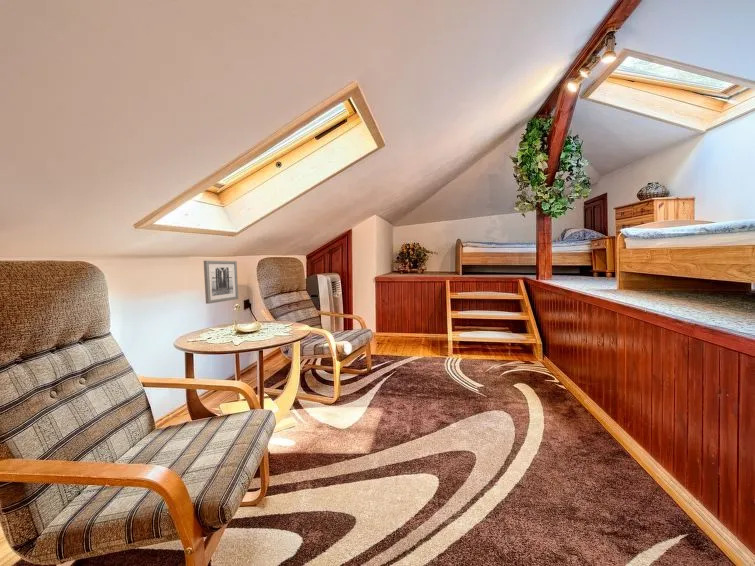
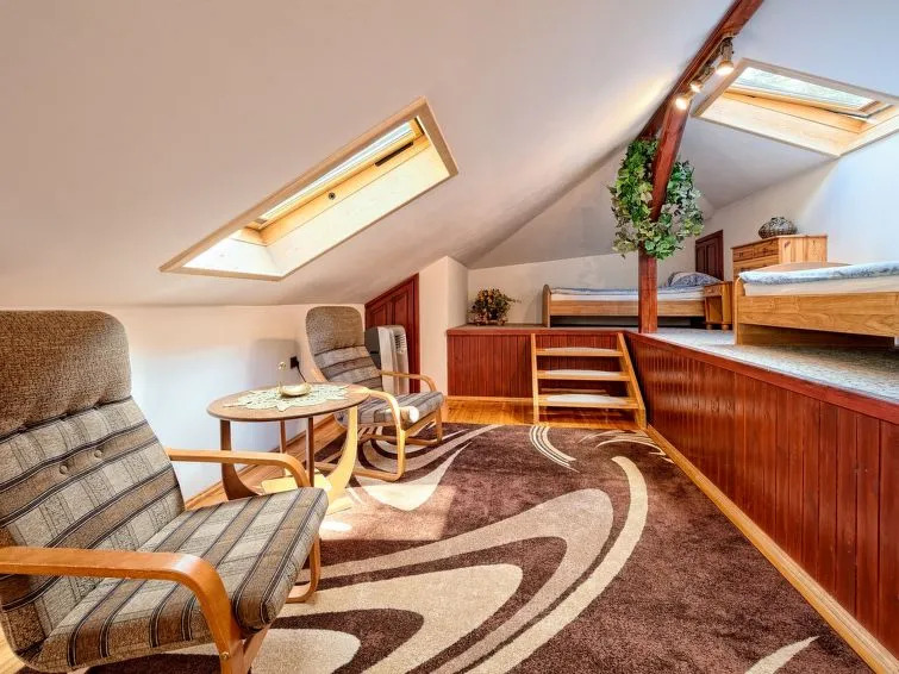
- wall art [203,260,239,305]
